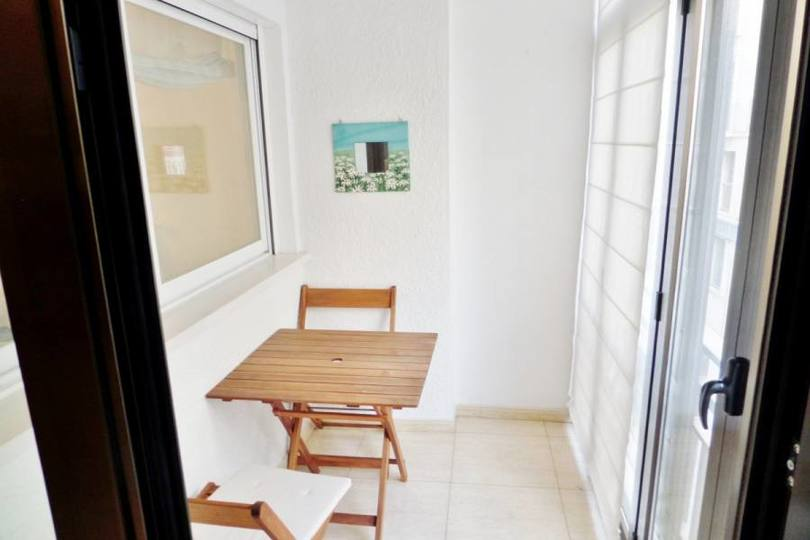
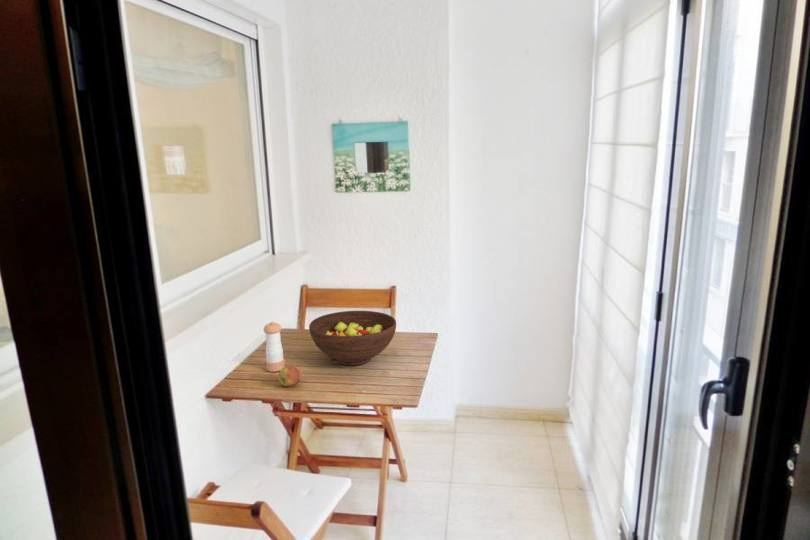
+ apple [277,364,302,387]
+ fruit bowl [308,310,397,366]
+ pepper shaker [262,321,286,373]
